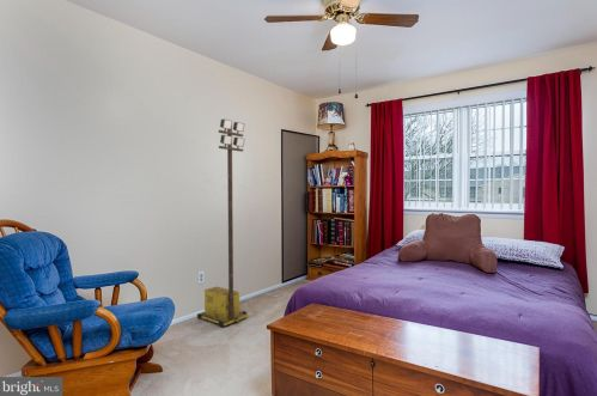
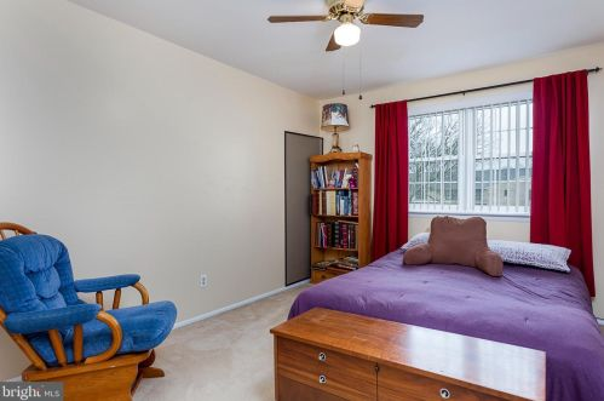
- portable light tower [196,118,249,328]
